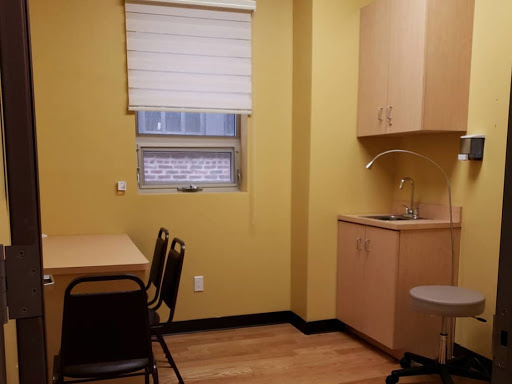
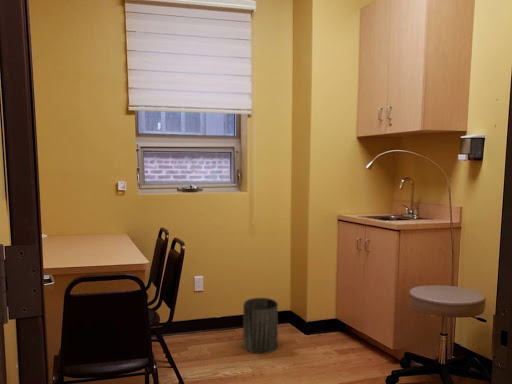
+ trash can [242,297,279,355]
